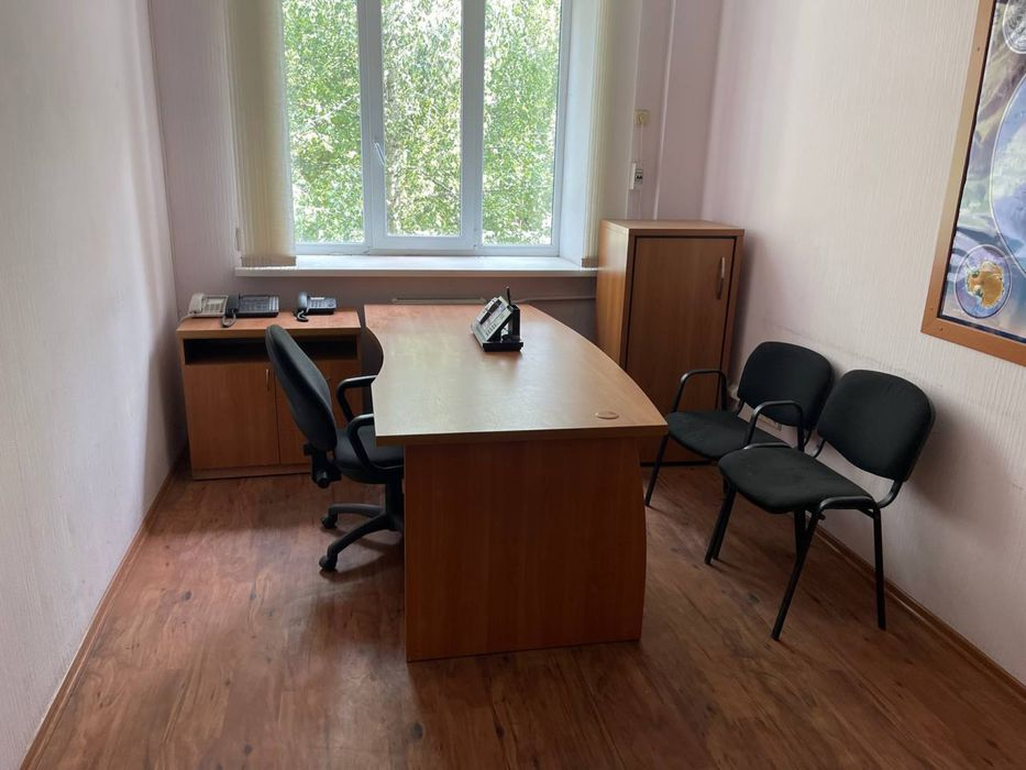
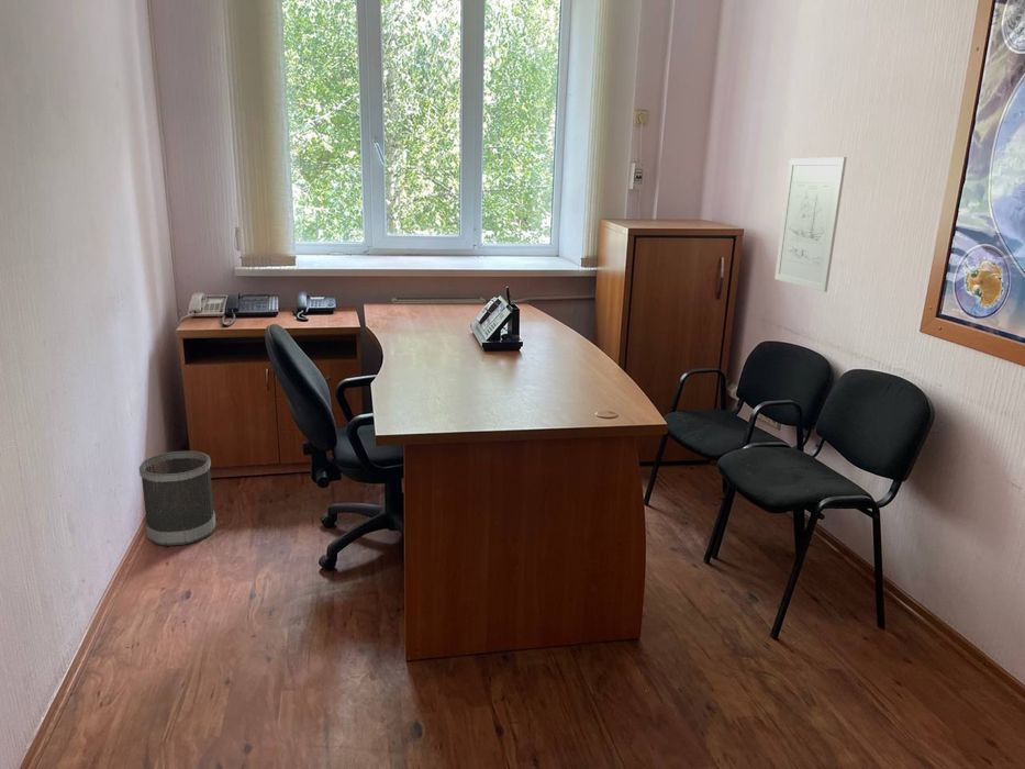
+ wall art [773,156,848,293]
+ wastebasket [138,450,218,547]
